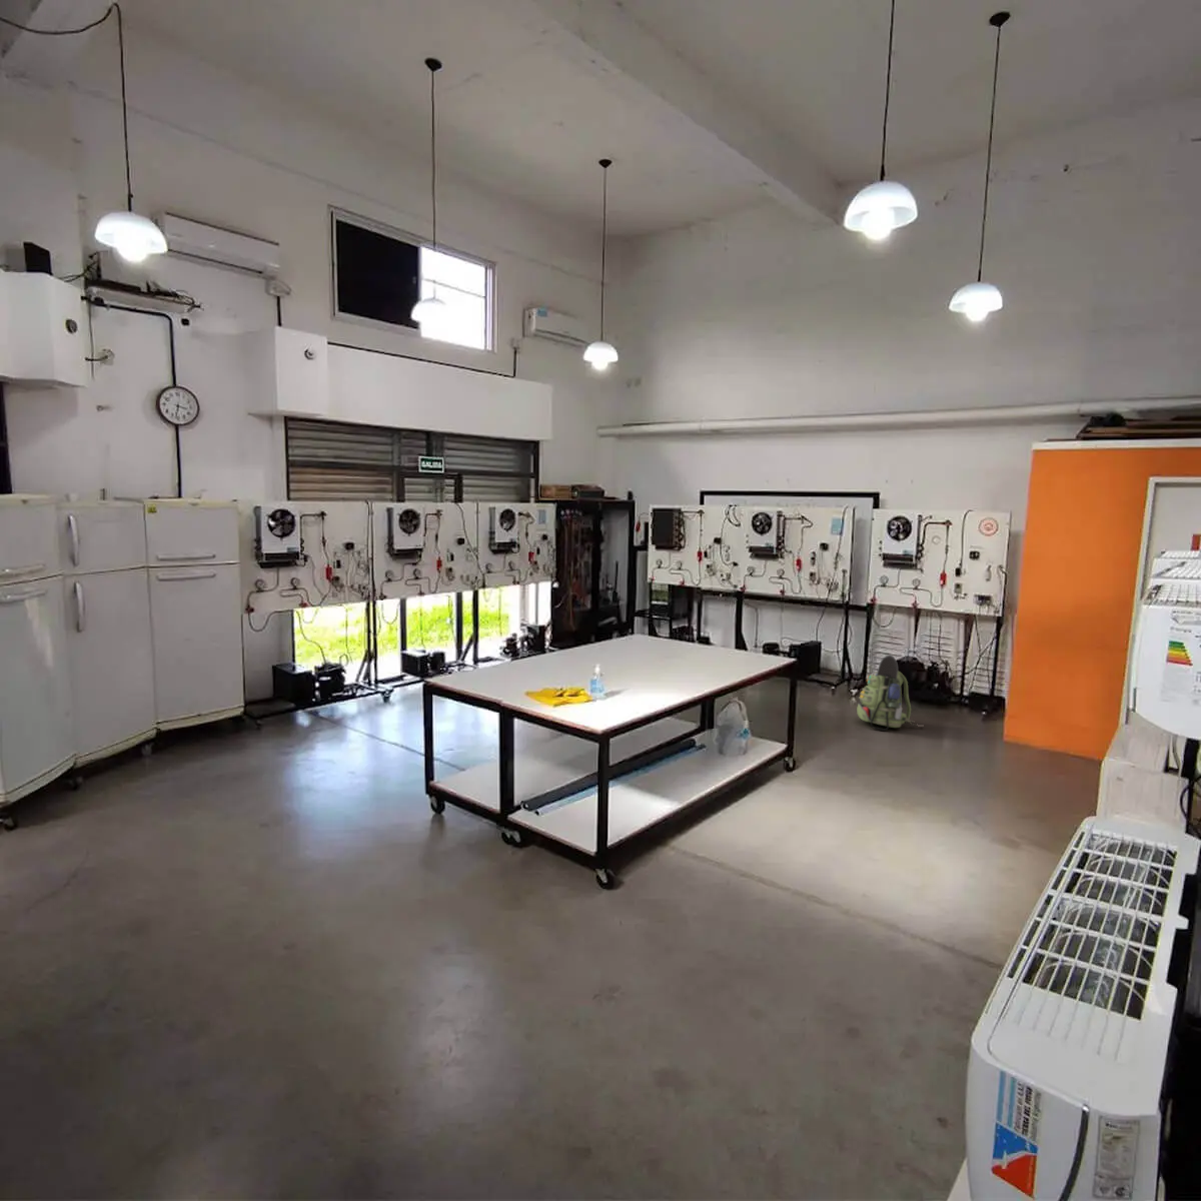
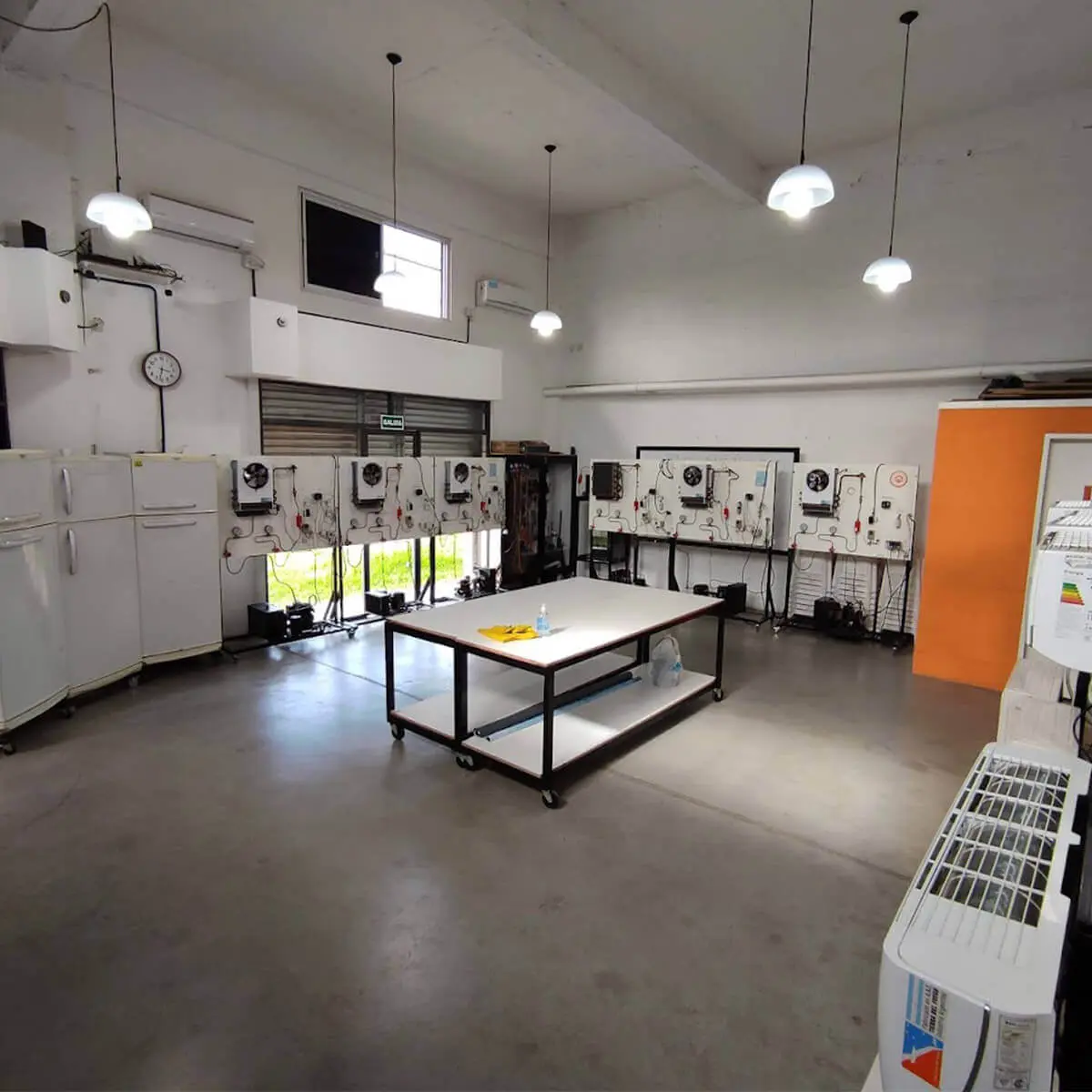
- backpack [856,653,916,731]
